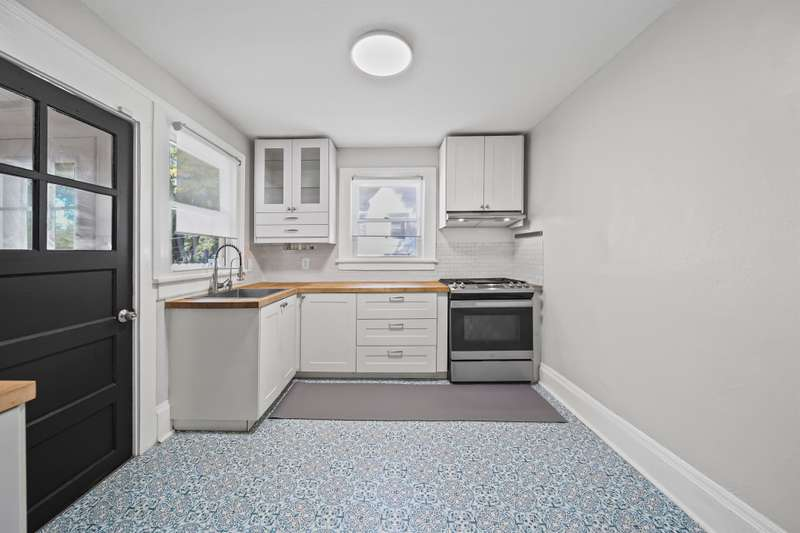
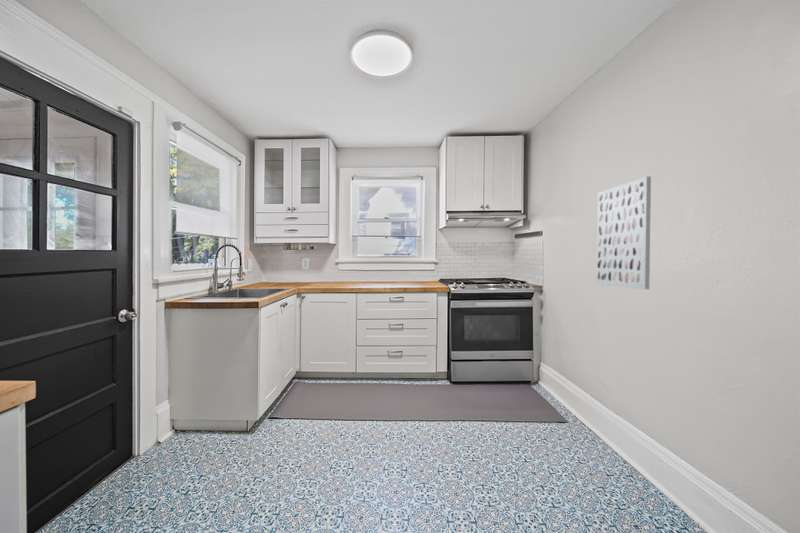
+ wall art [595,175,652,290]
